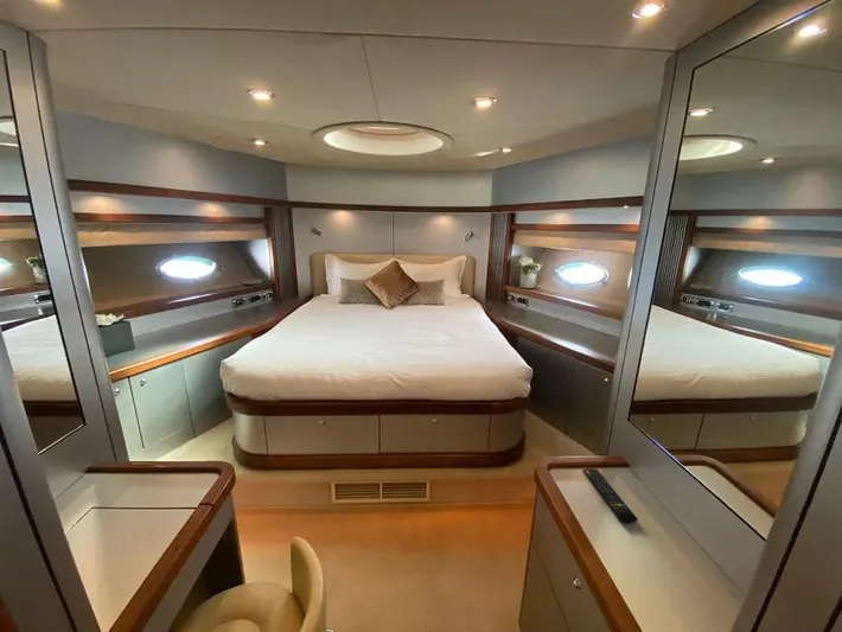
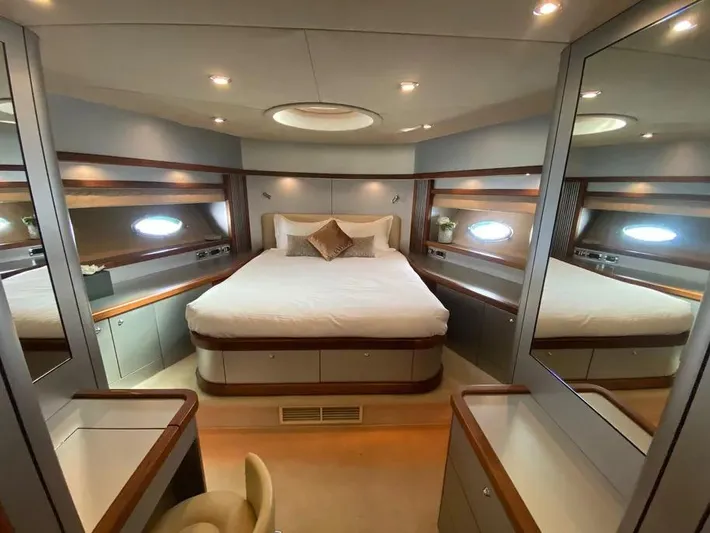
- remote control [582,467,639,524]
